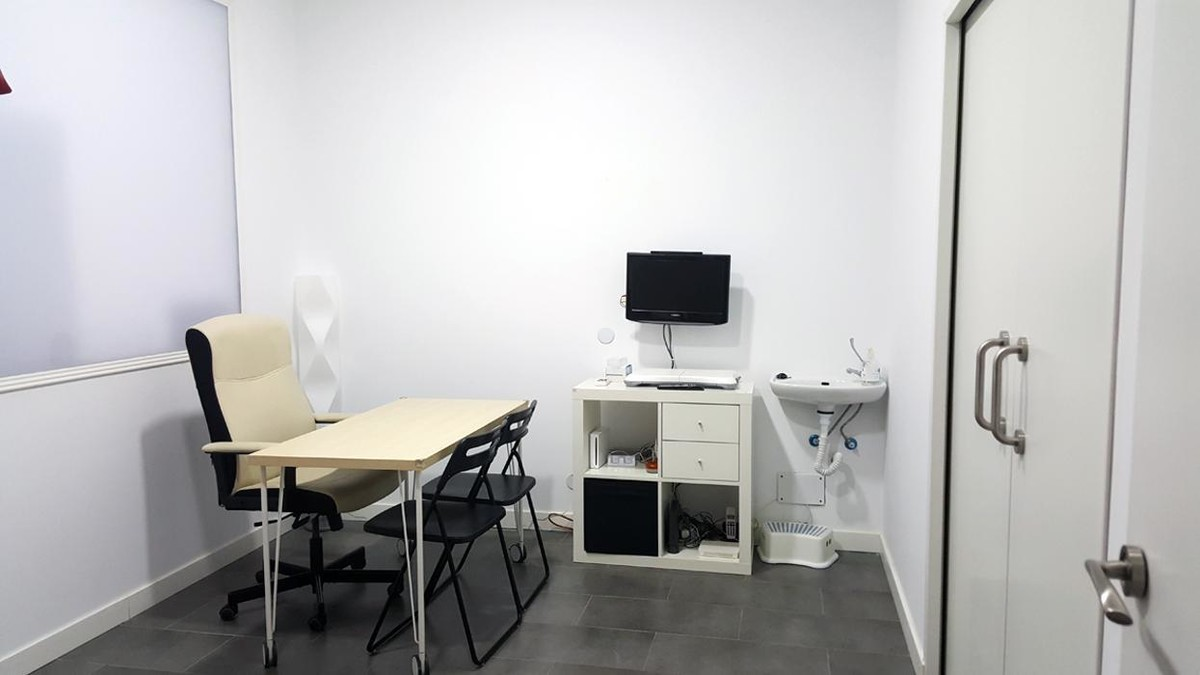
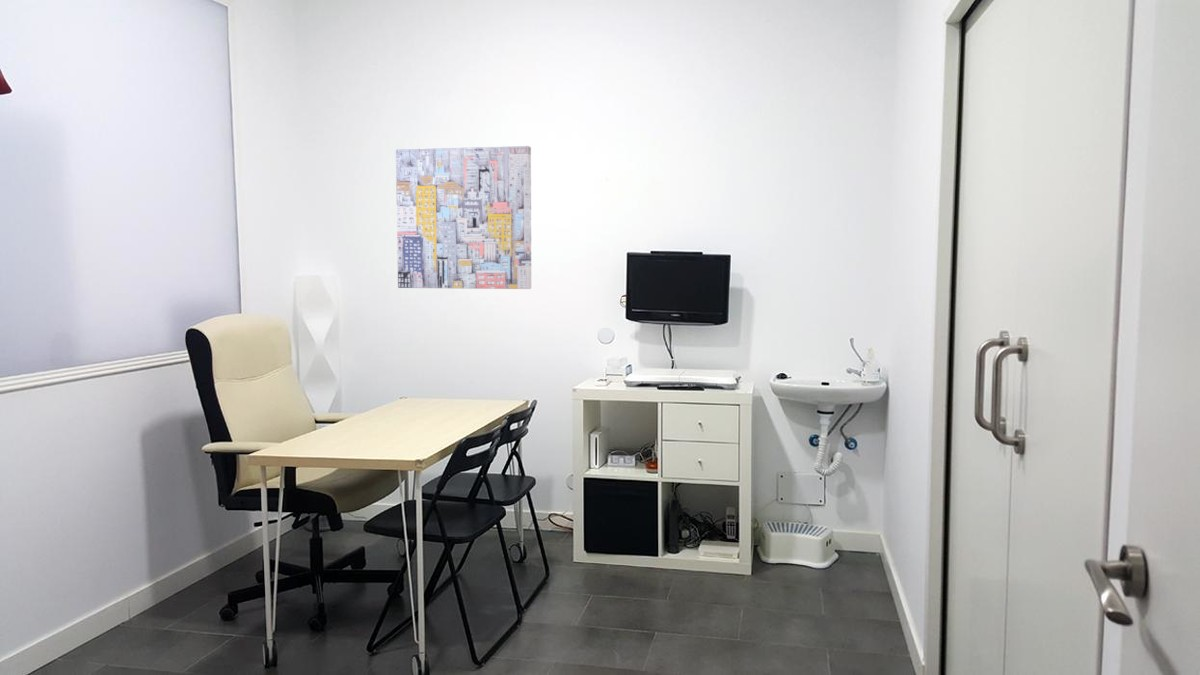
+ wall art [395,145,532,290]
